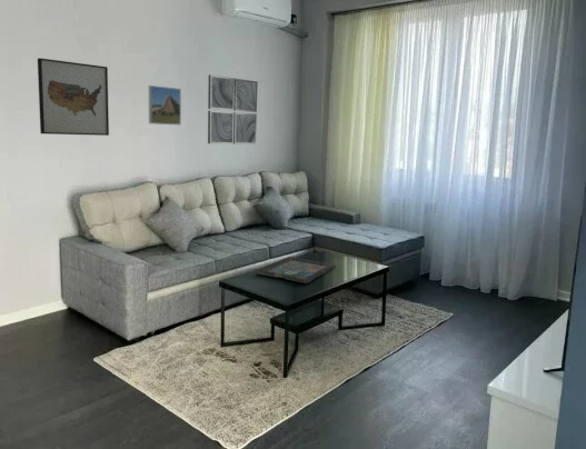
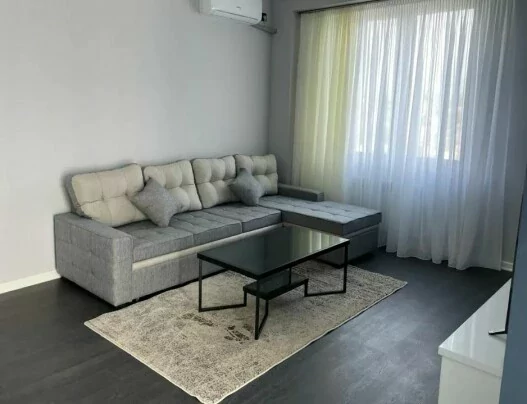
- decorative tray [255,256,337,285]
- wall art [207,74,259,146]
- wall art [37,57,110,137]
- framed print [148,84,182,126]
